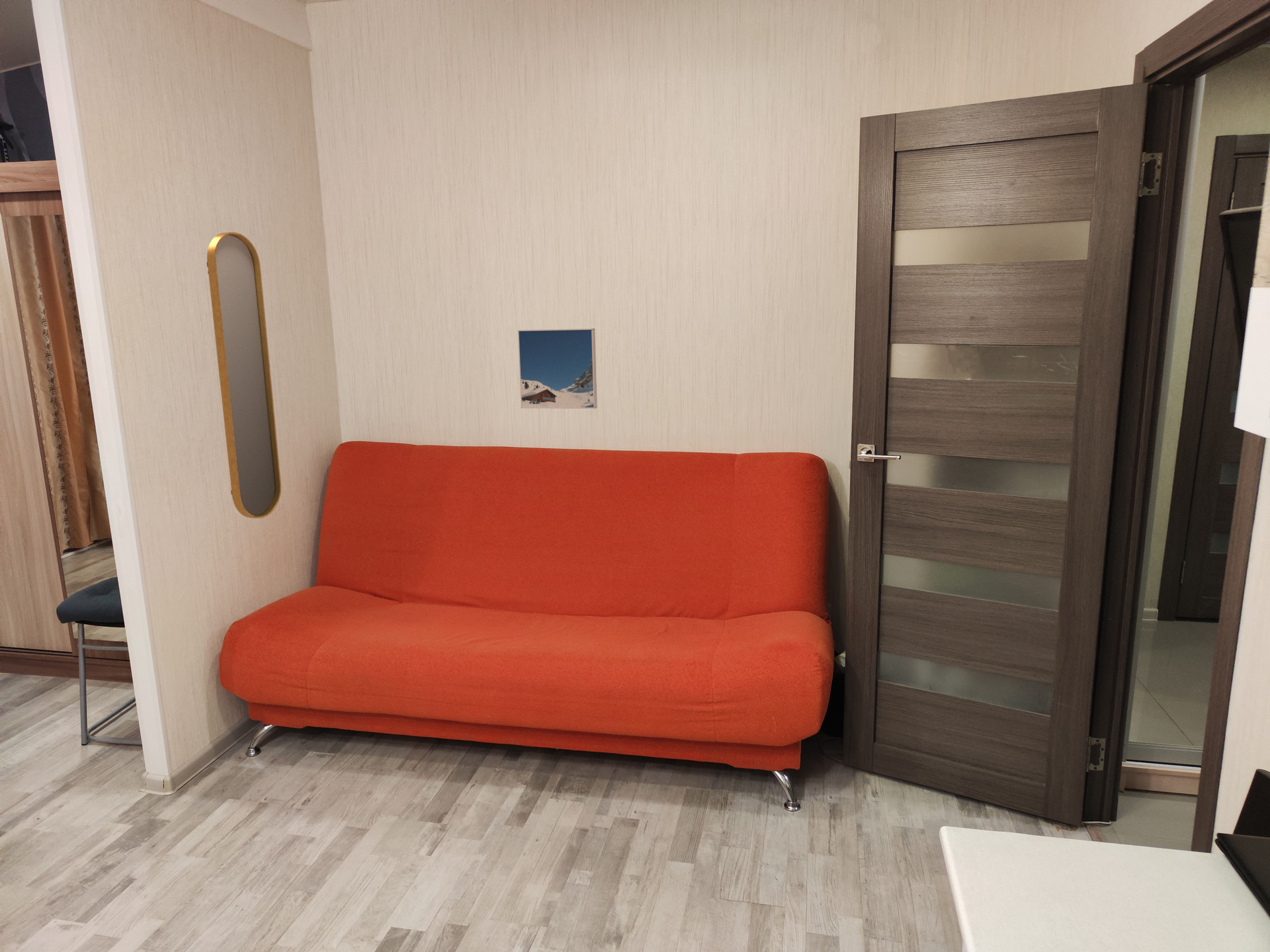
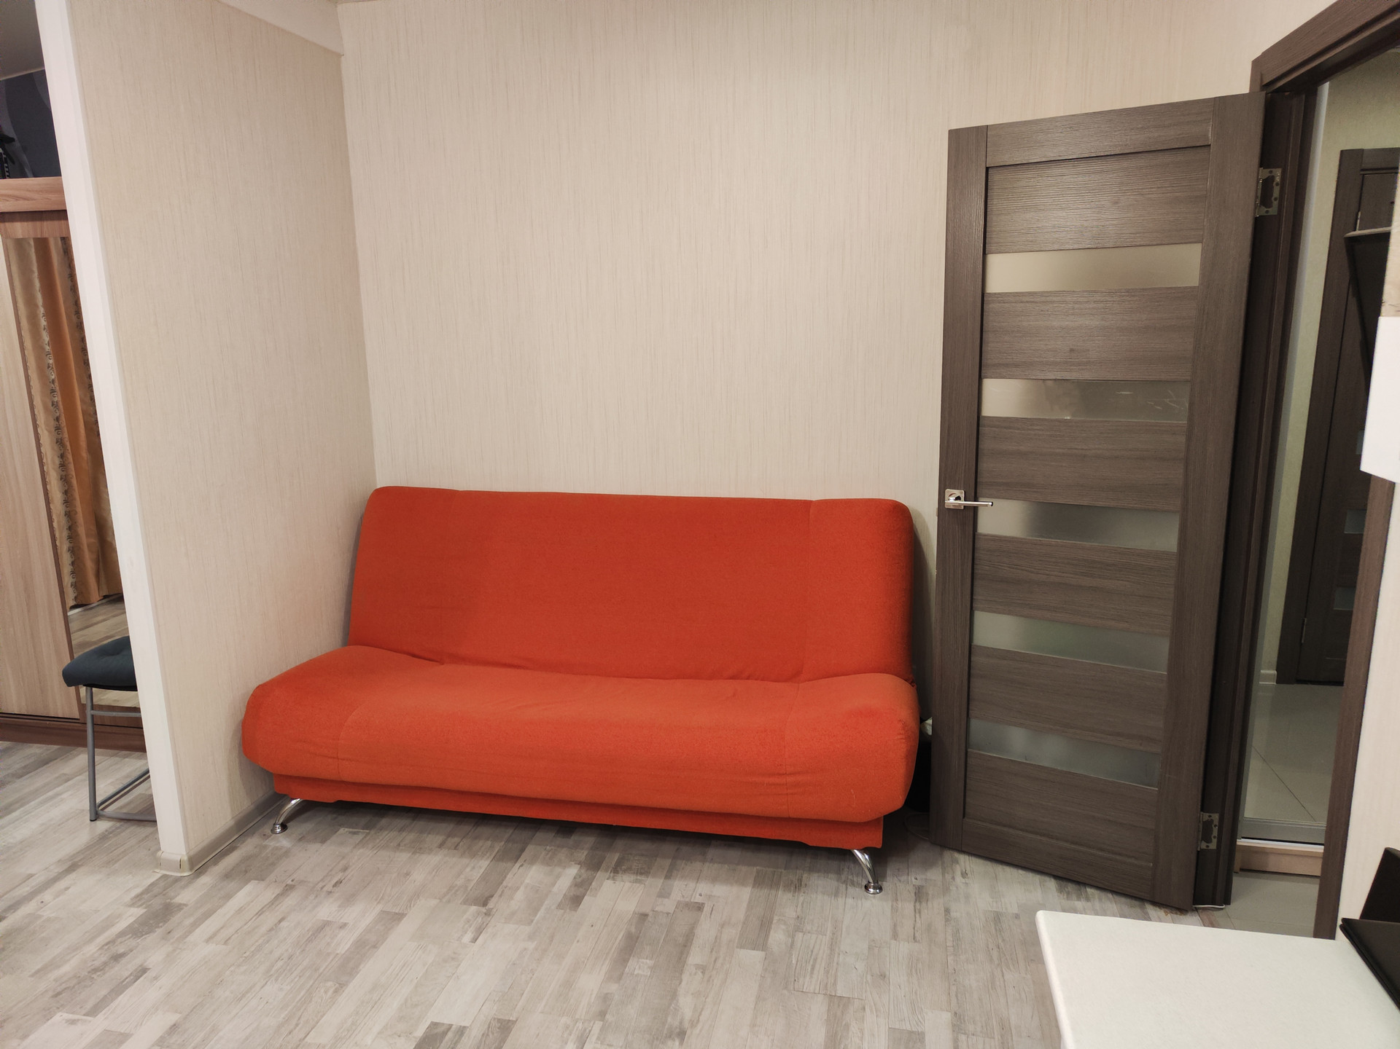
- home mirror [206,231,282,519]
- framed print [517,328,598,409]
